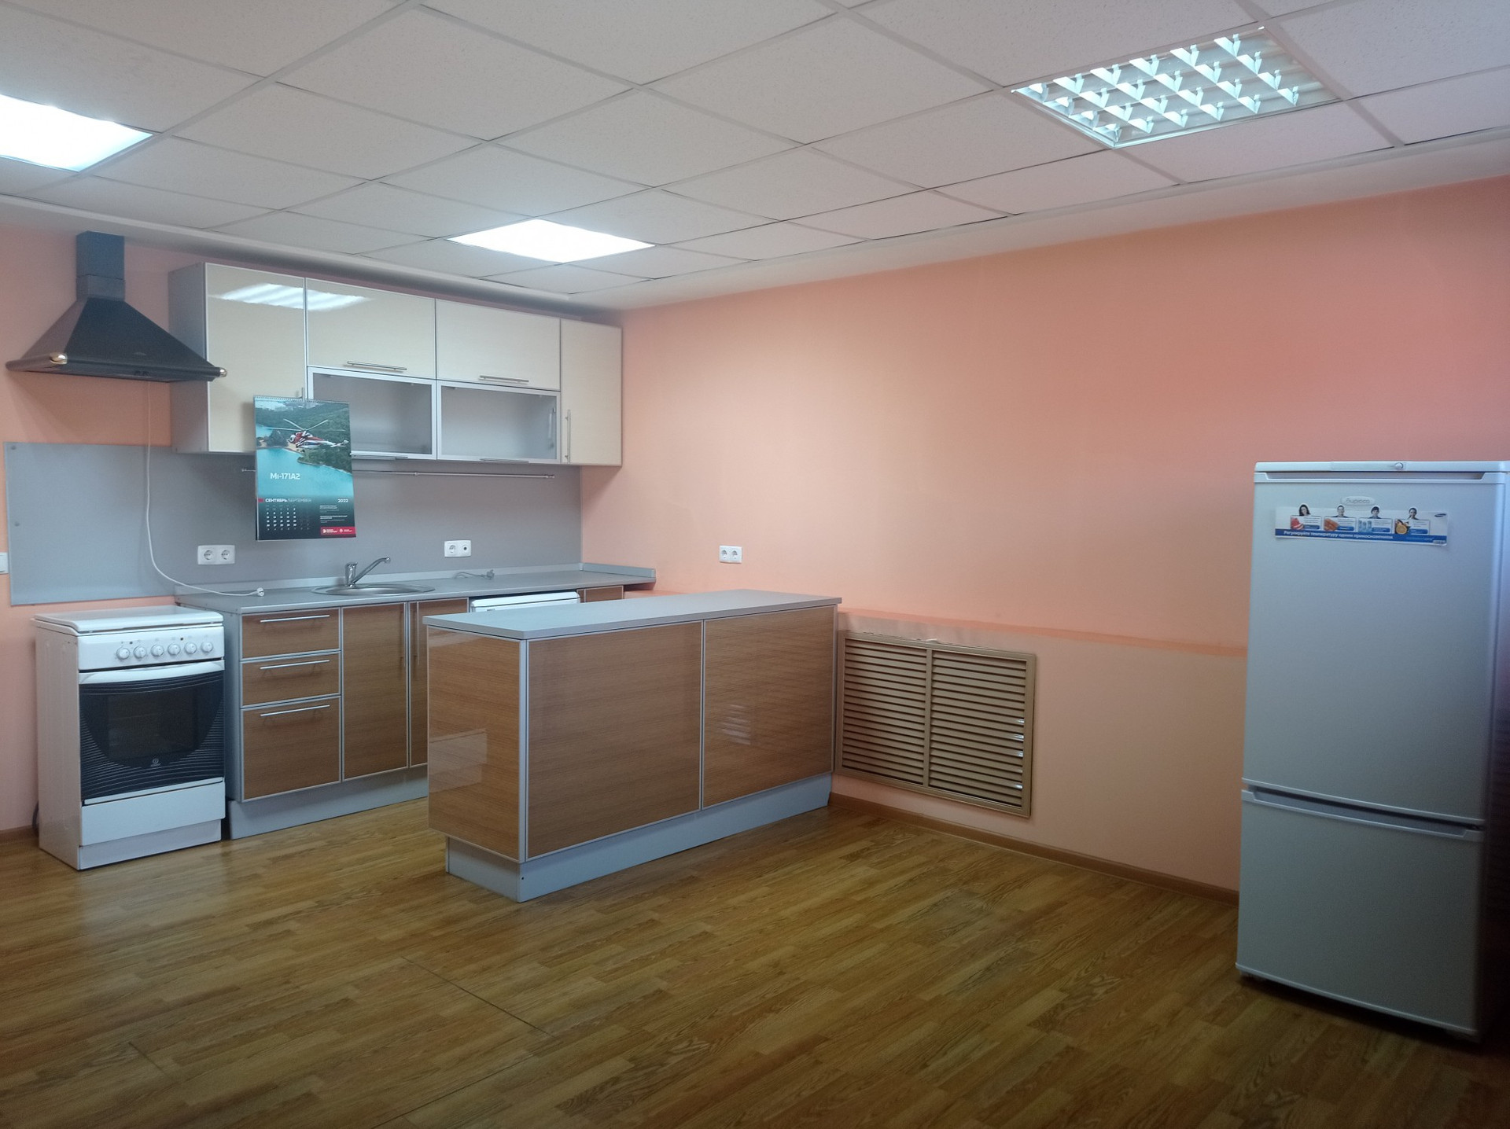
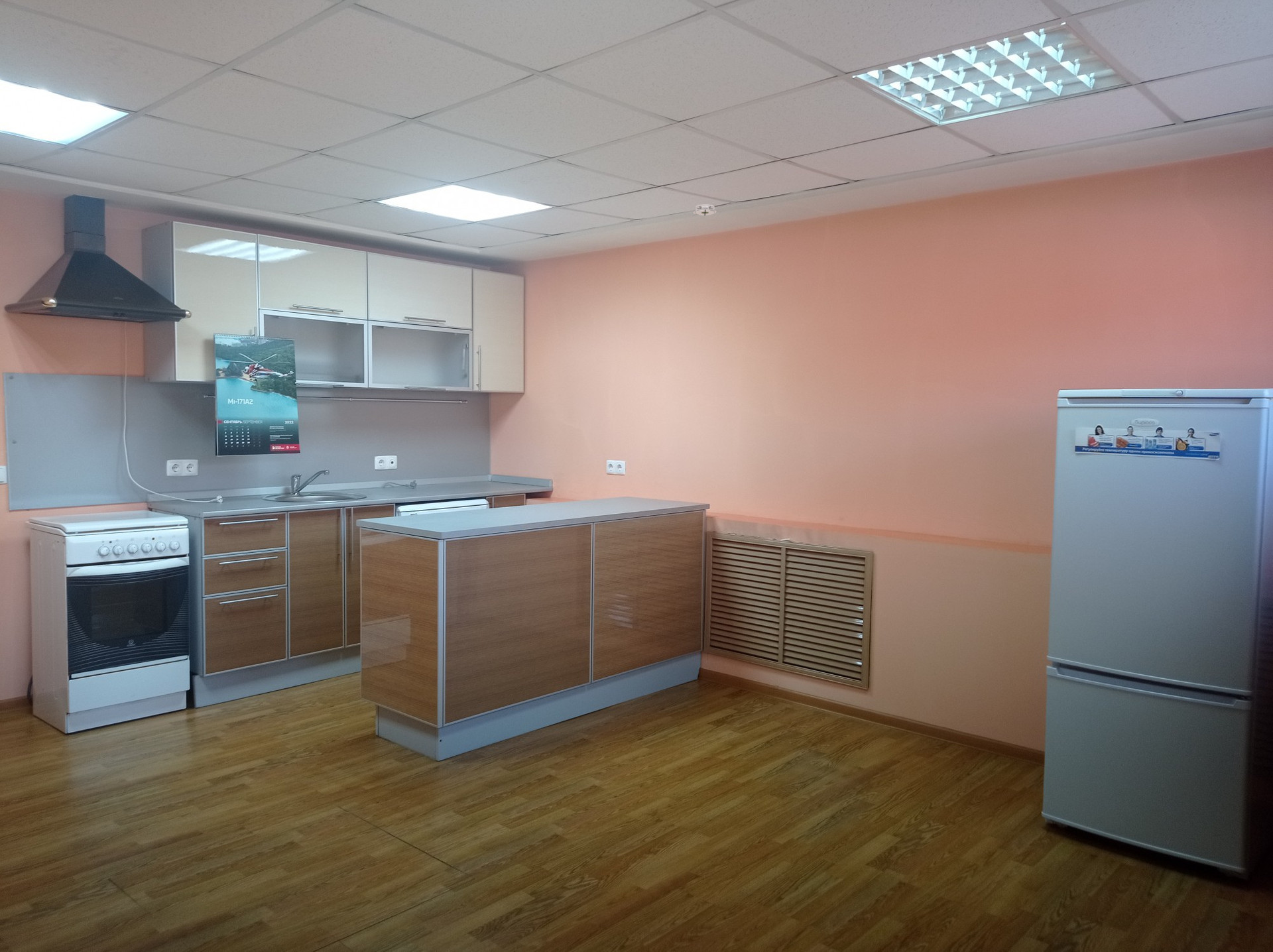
+ smoke detector [692,204,717,217]
